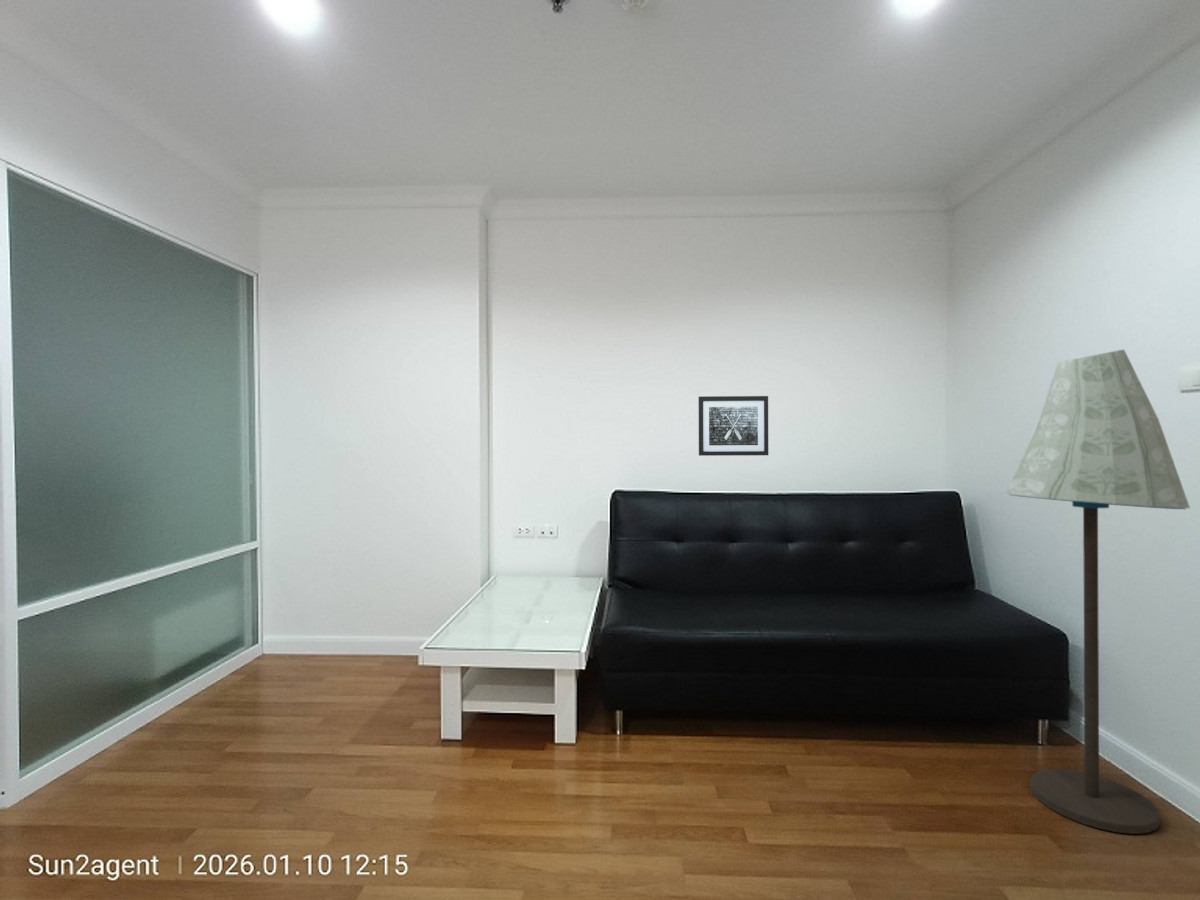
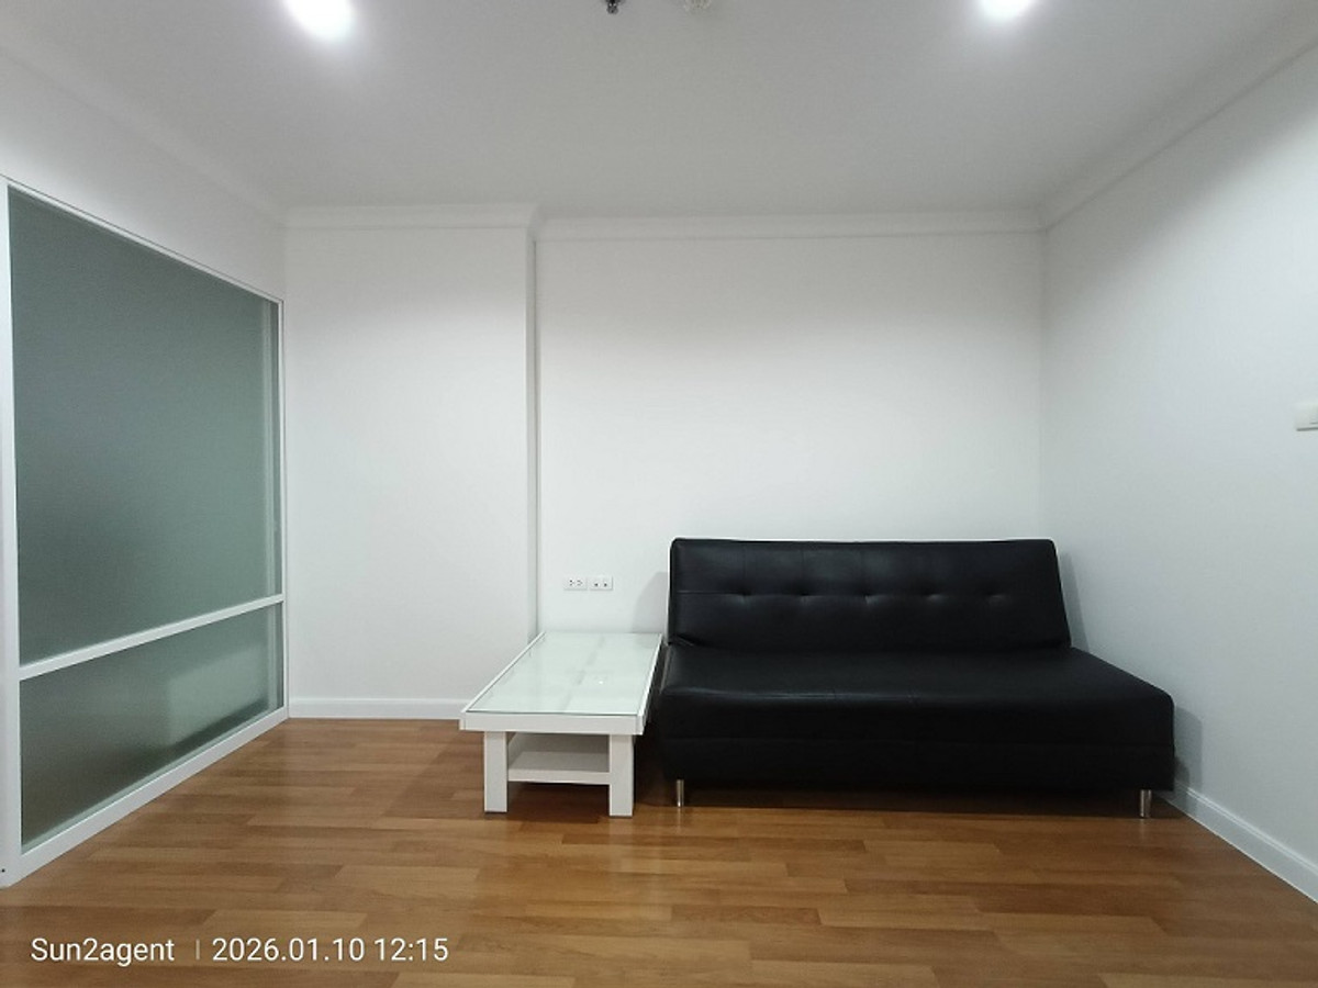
- wall art [698,395,769,457]
- floor lamp [1005,349,1191,835]
